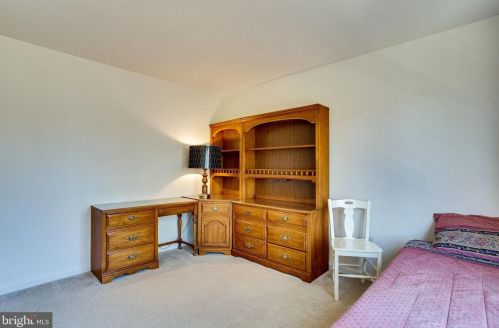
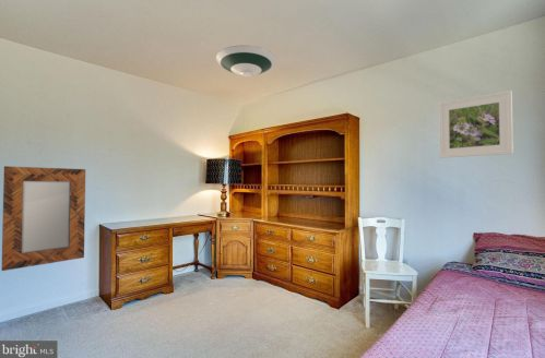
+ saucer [215,44,277,77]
+ home mirror [1,165,86,272]
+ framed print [438,90,514,159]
